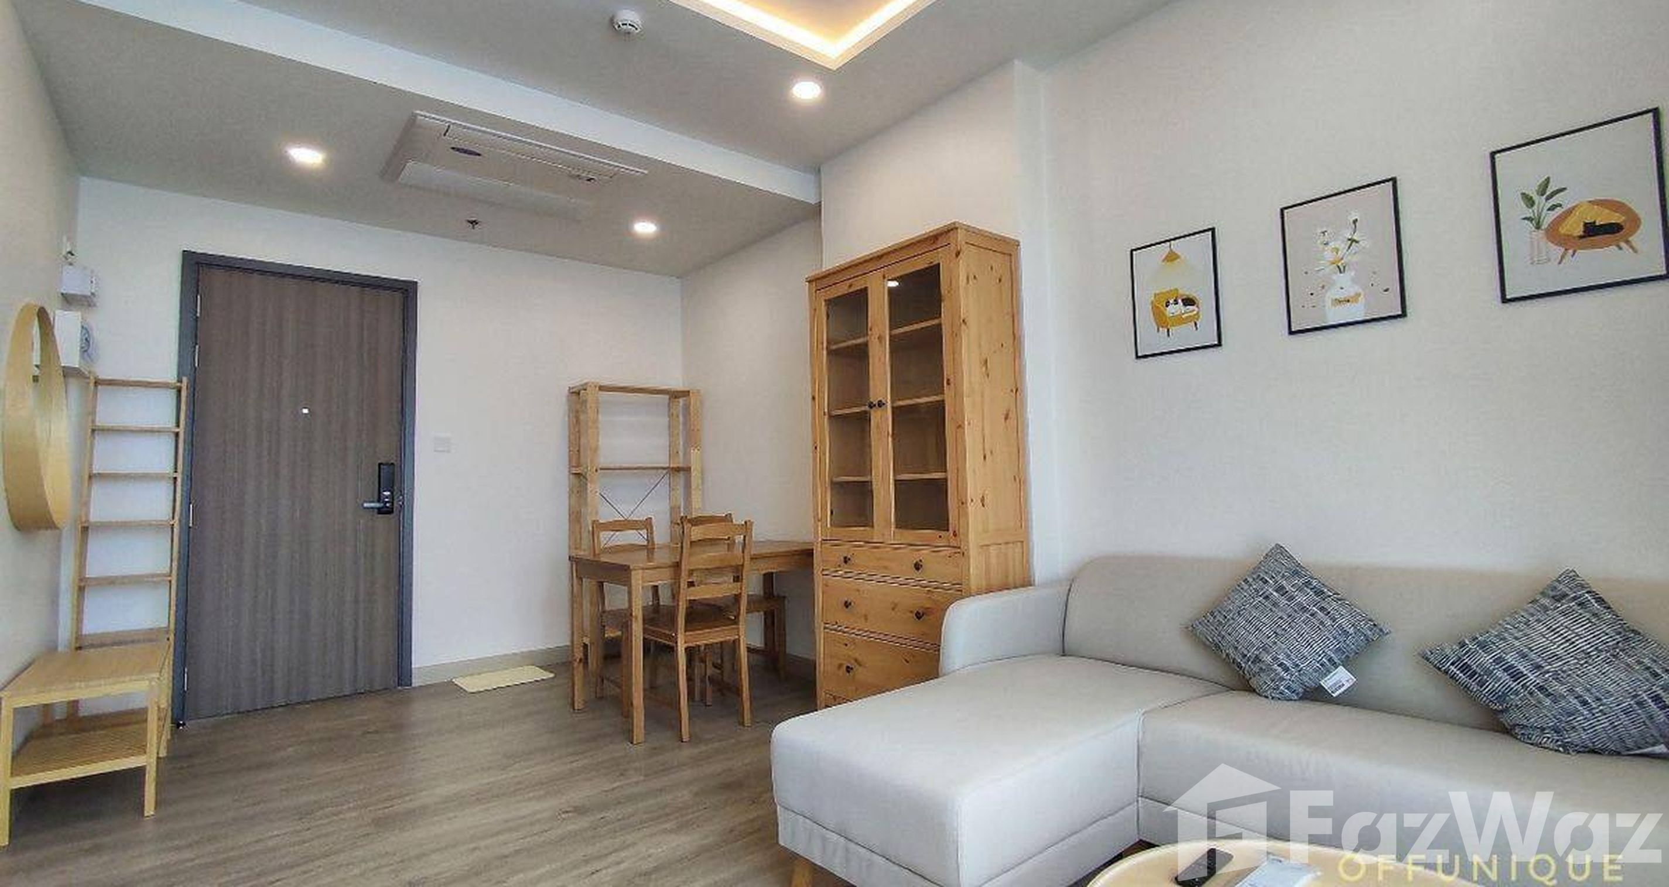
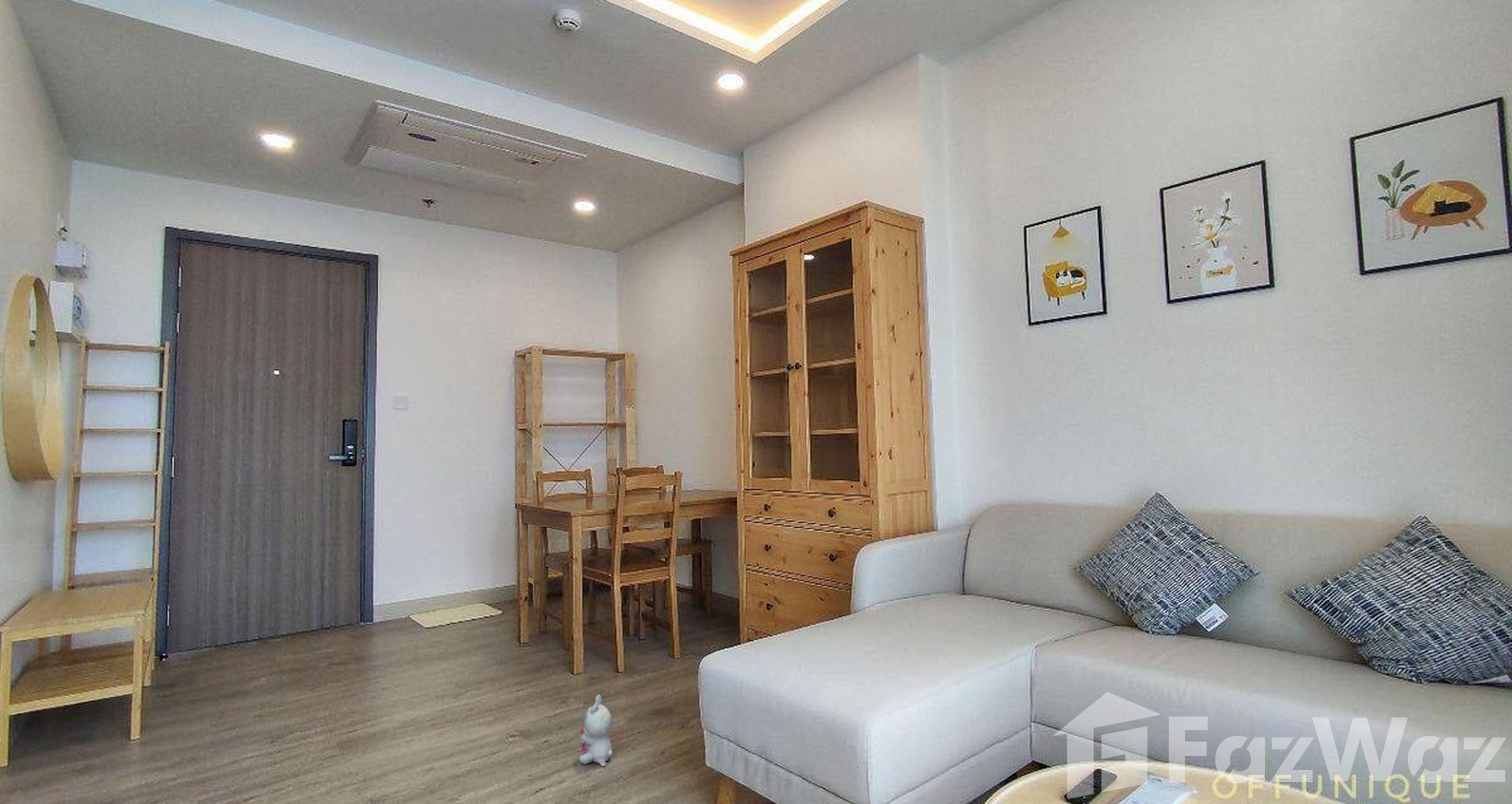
+ plush toy [579,694,613,767]
